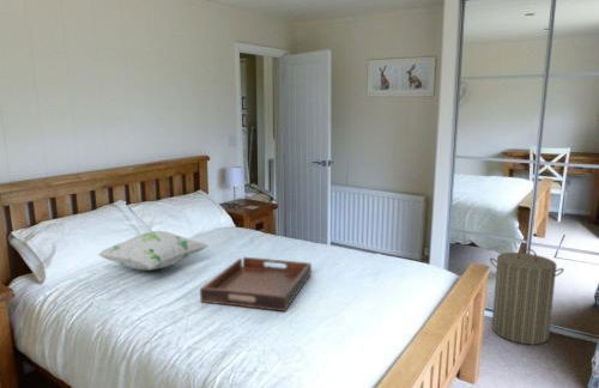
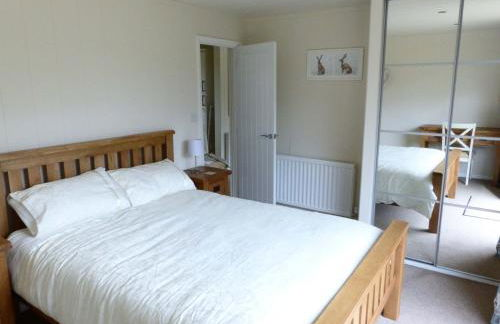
- laundry hamper [489,247,565,346]
- serving tray [199,256,313,313]
- decorative pillow [97,230,210,272]
